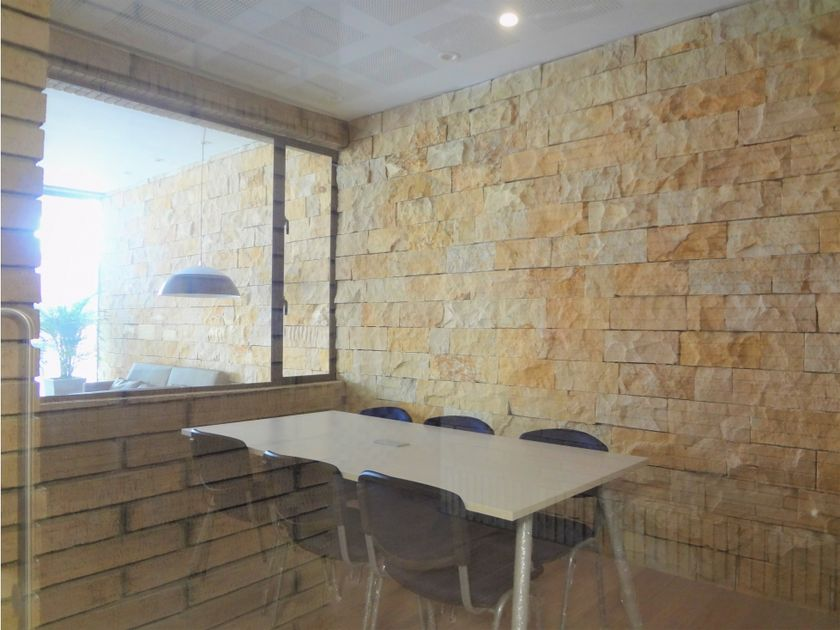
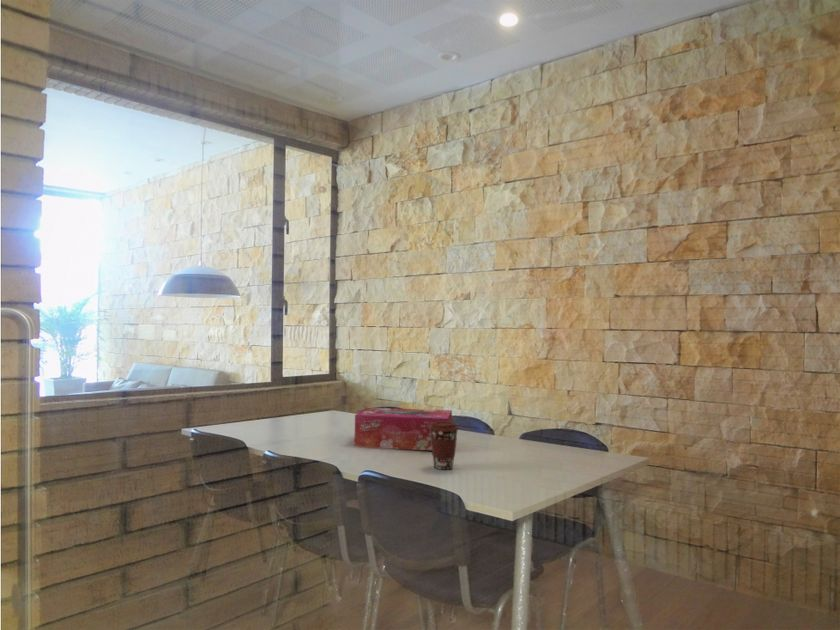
+ coffee cup [429,421,460,470]
+ tissue box [354,407,453,451]
